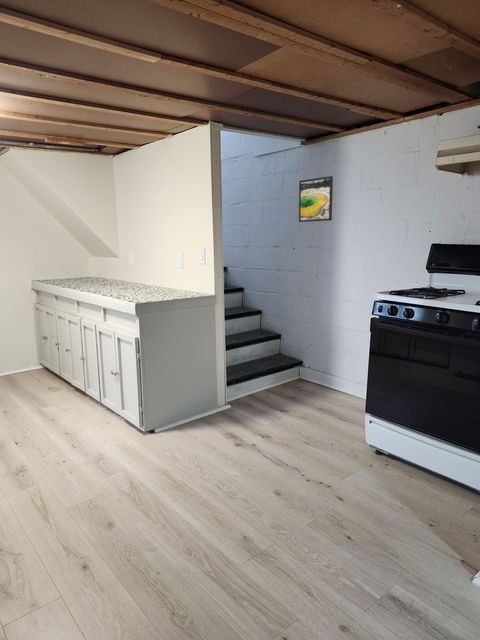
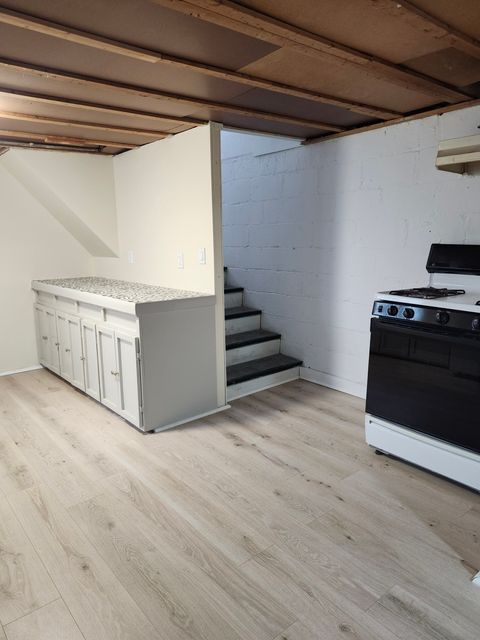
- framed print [298,175,334,223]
